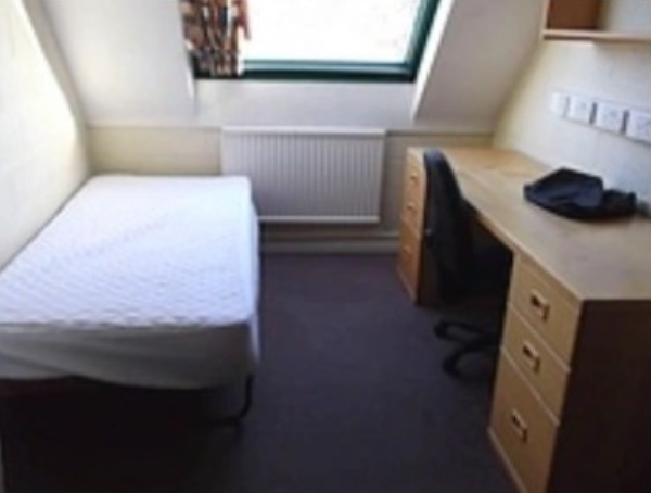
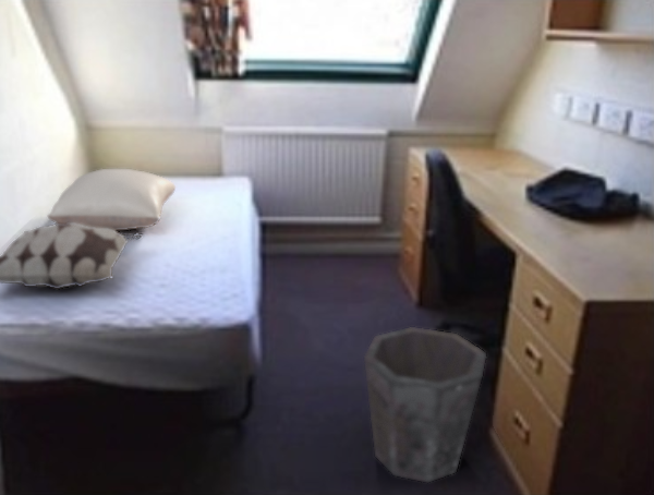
+ pillow [46,168,177,231]
+ decorative pillow [0,222,144,290]
+ waste bin [363,326,487,483]
